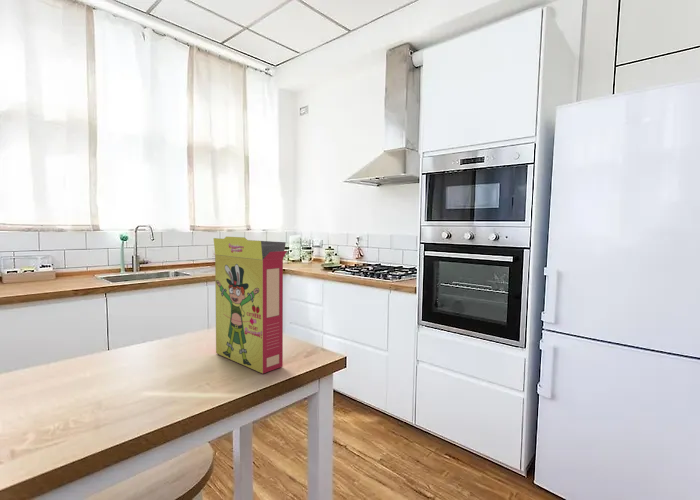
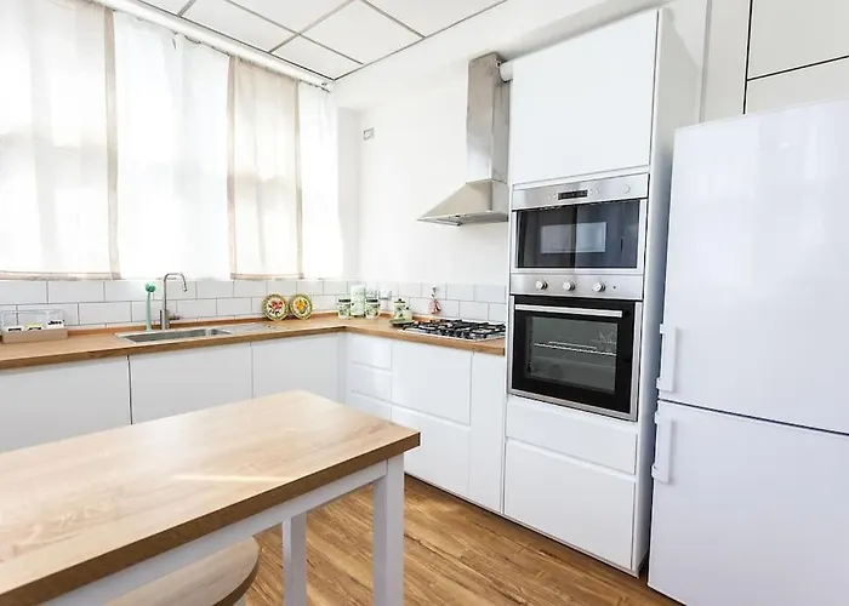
- cereal box [212,236,288,375]
